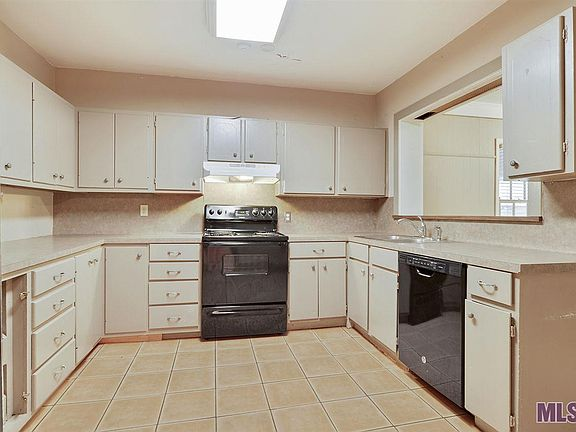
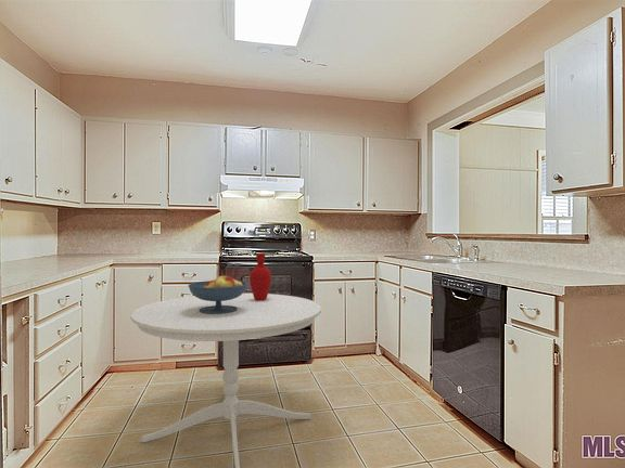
+ dining table [130,292,322,468]
+ vase [248,252,272,301]
+ fruit bowl [188,275,248,314]
